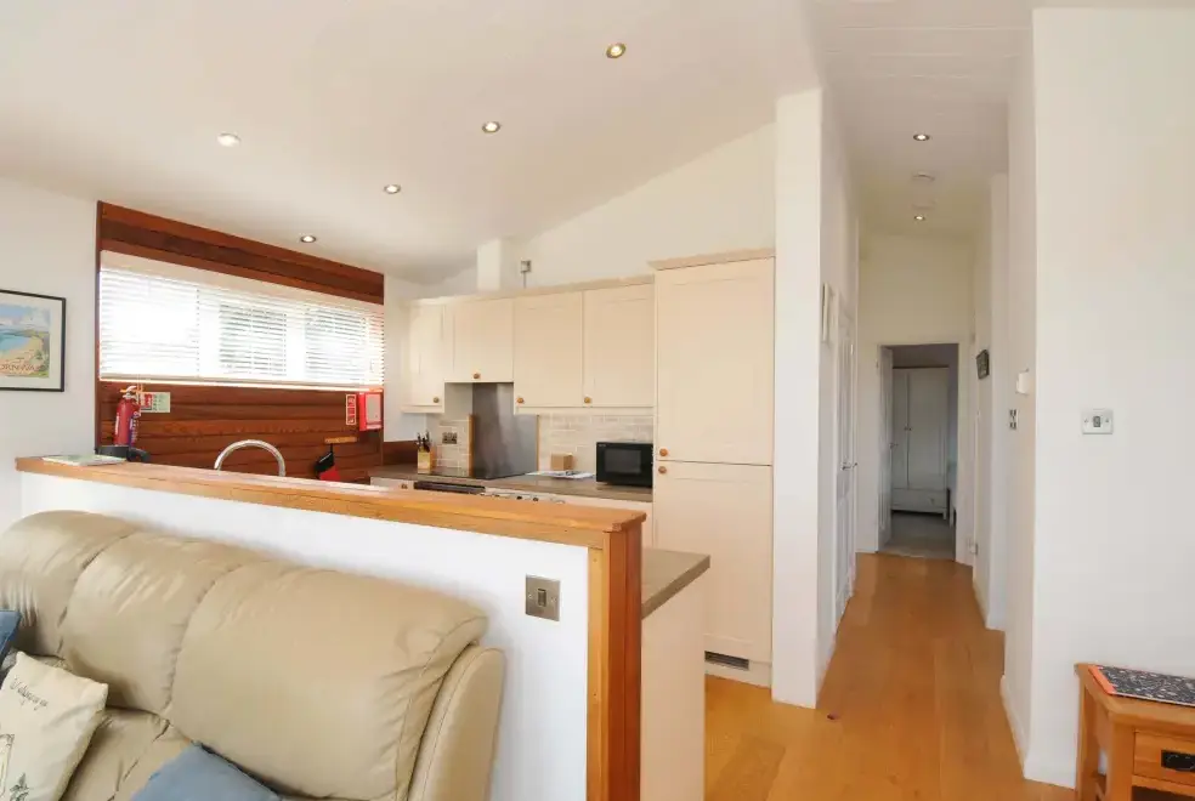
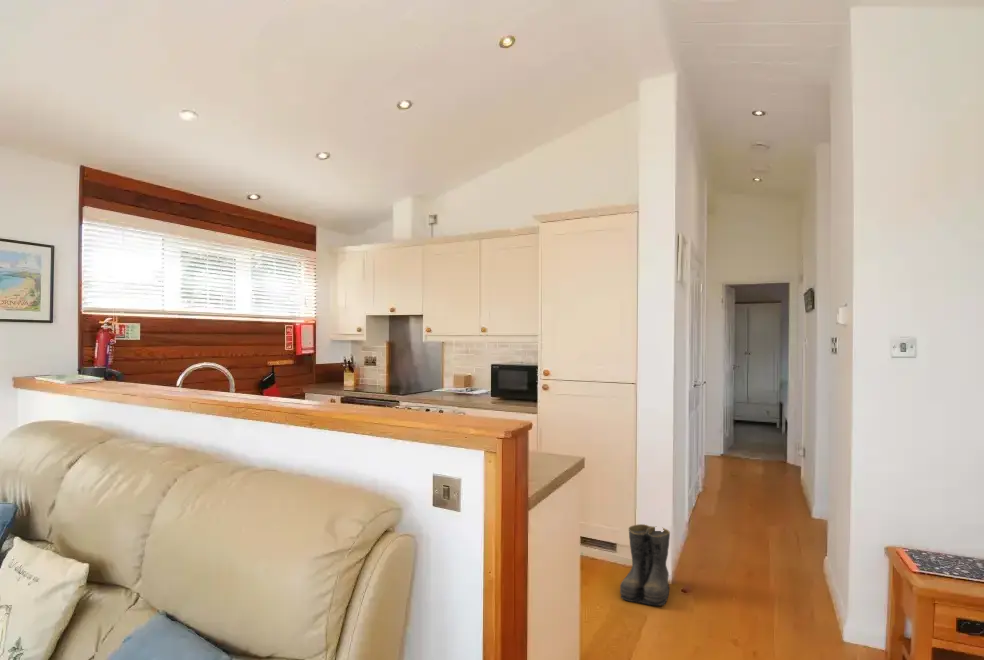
+ boots [619,523,672,607]
